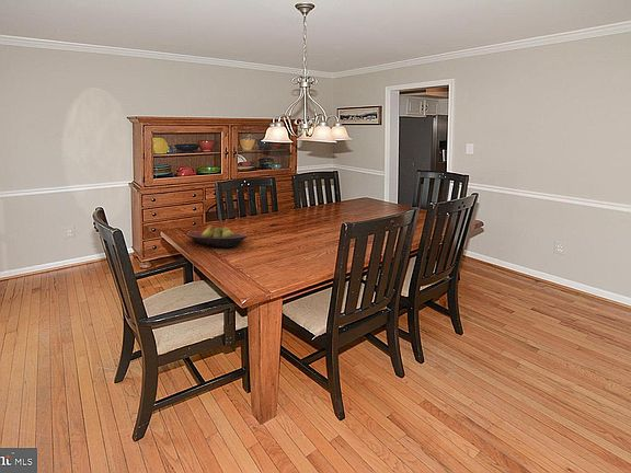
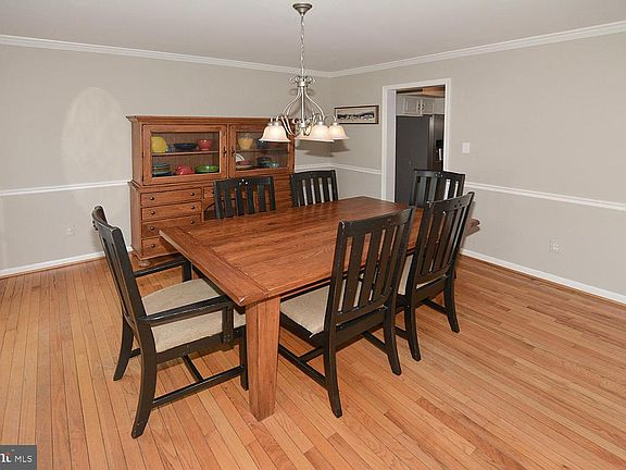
- fruit bowl [186,224,249,249]
